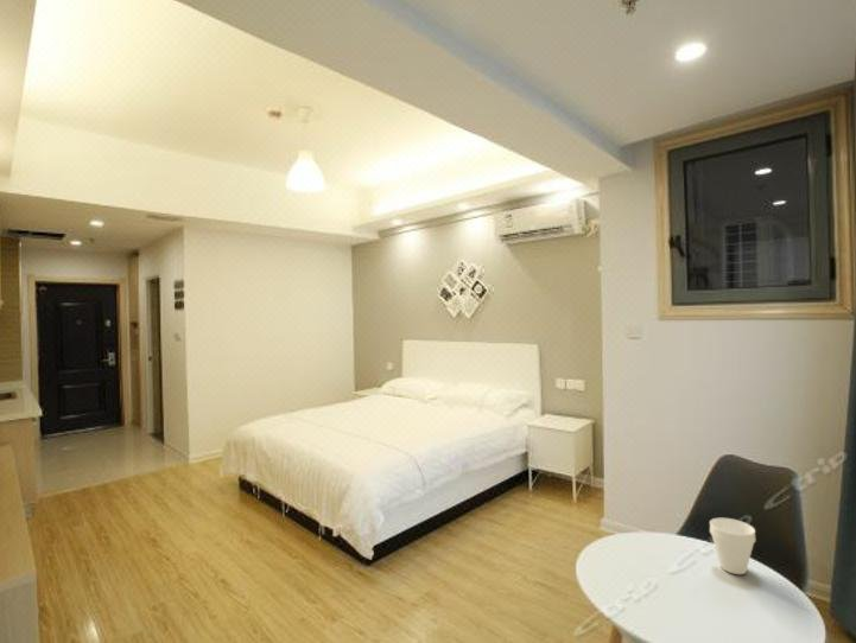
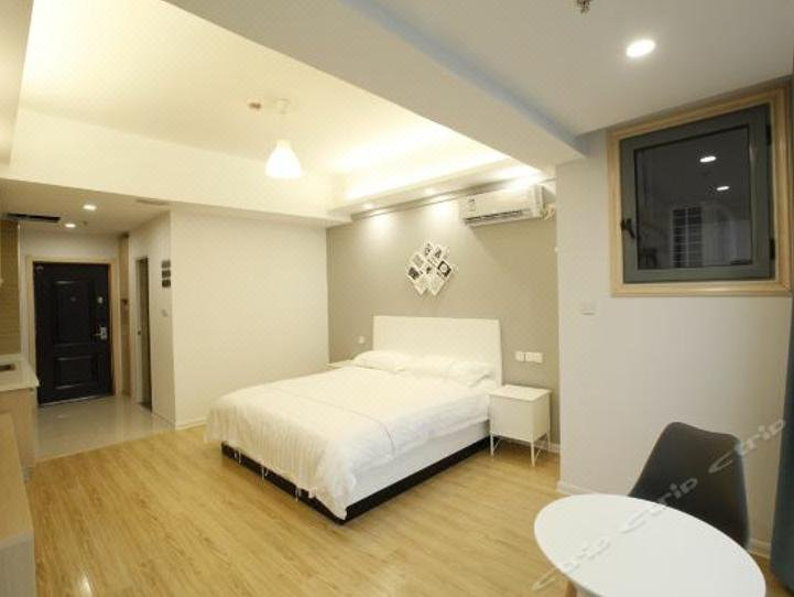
- cup [709,517,757,575]
